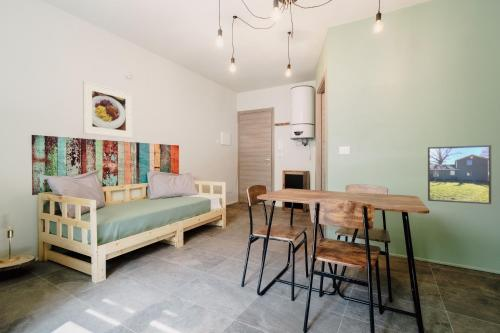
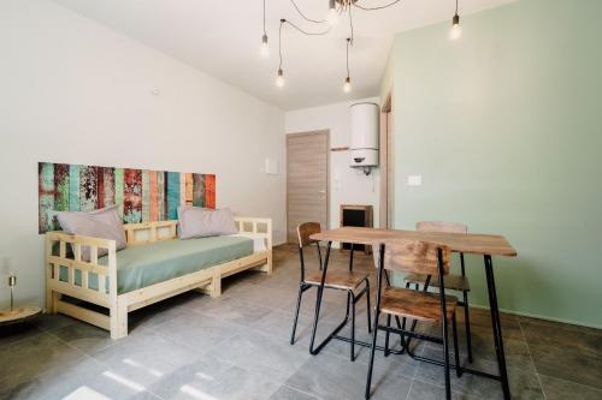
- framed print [427,144,492,205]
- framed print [82,80,133,139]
